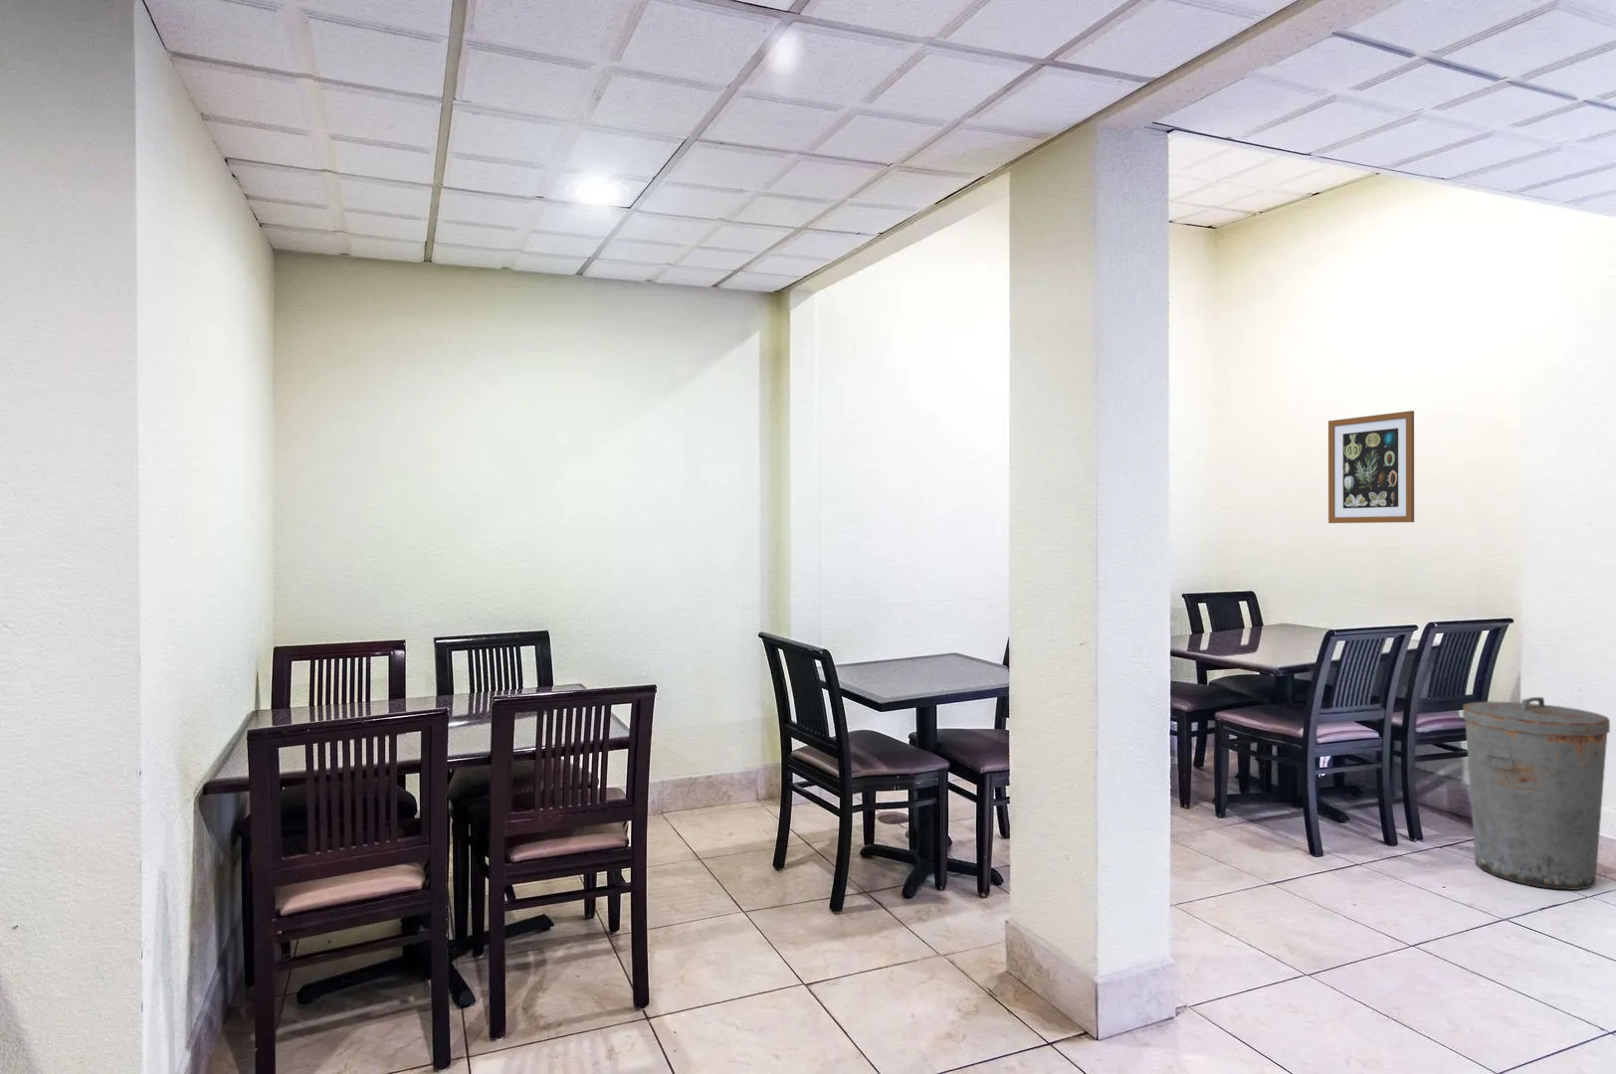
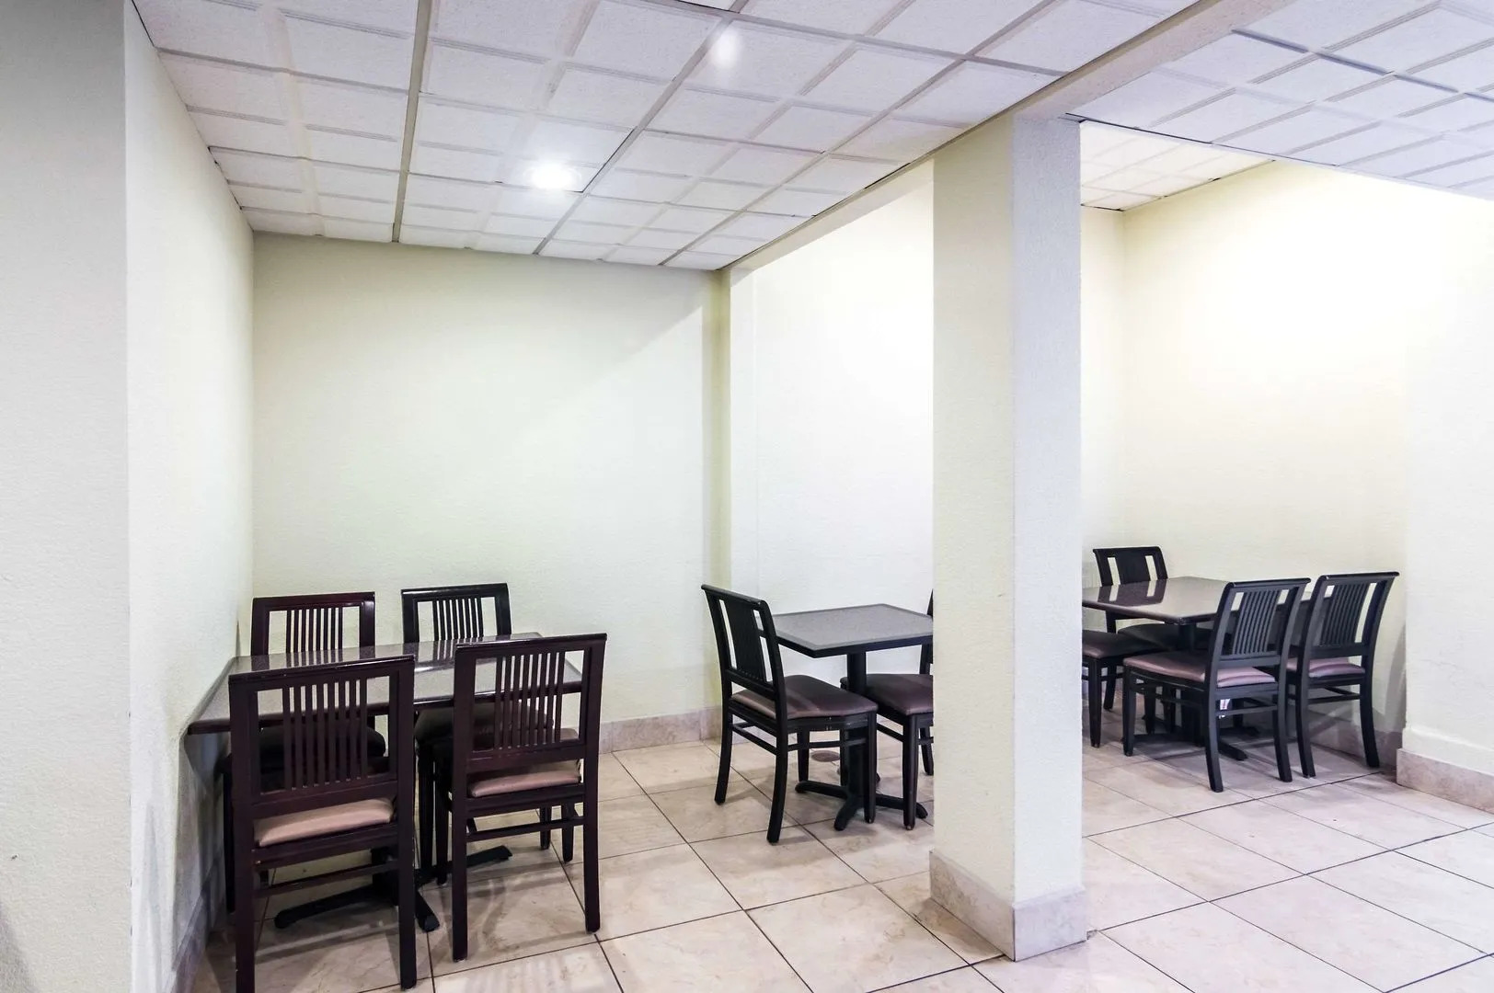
- wall art [1327,410,1415,524]
- trash can [1461,696,1611,891]
